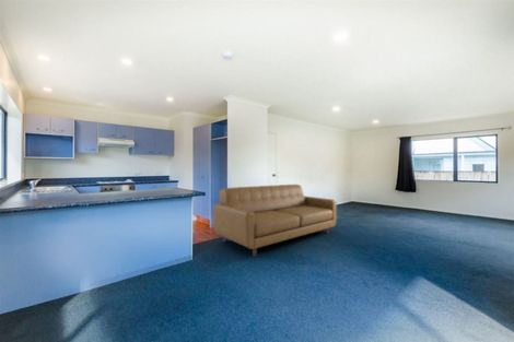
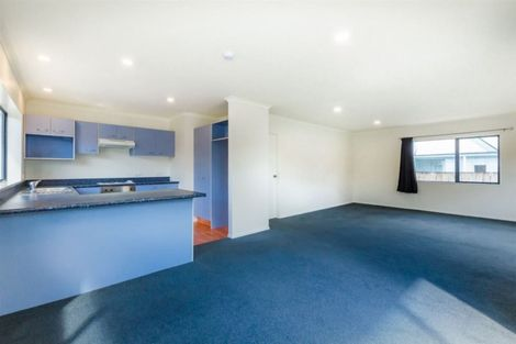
- sofa [212,184,338,257]
